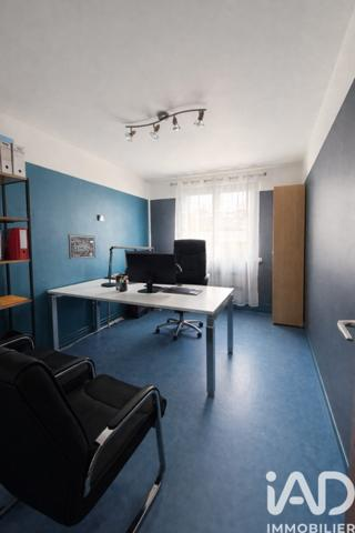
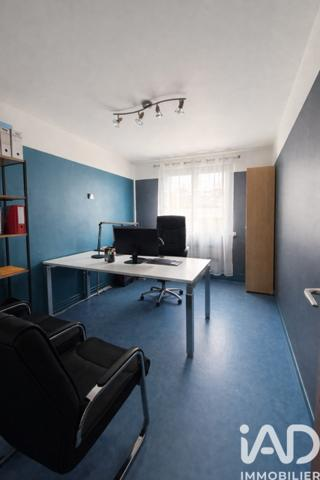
- wall art [67,233,97,260]
